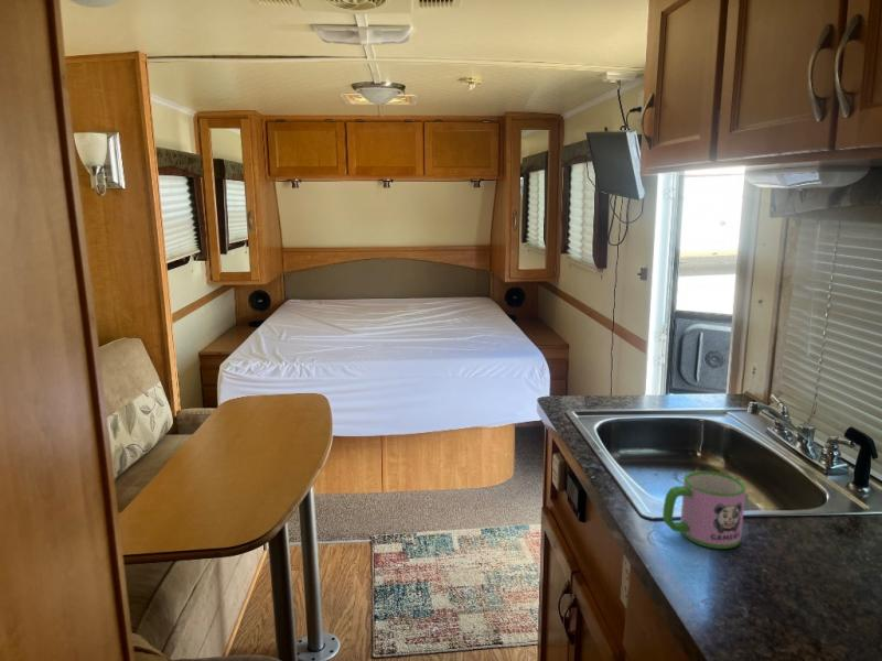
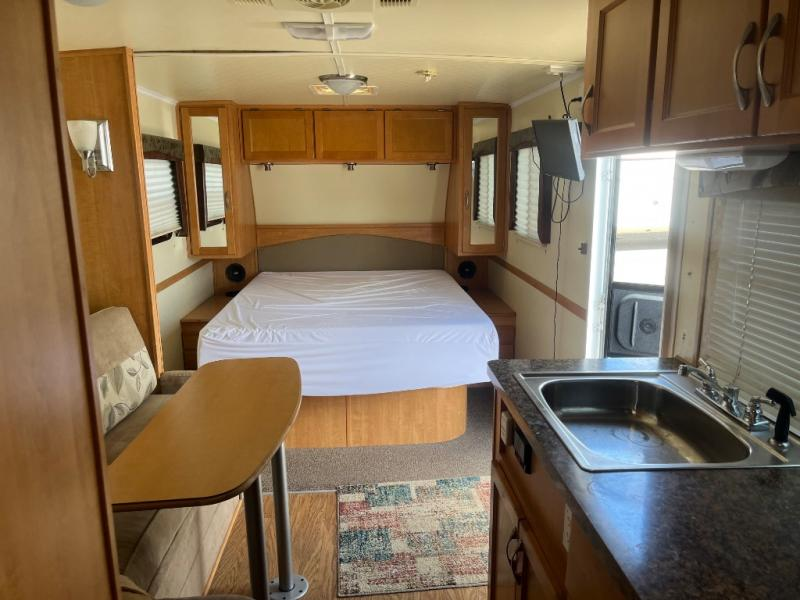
- mug [662,470,747,550]
